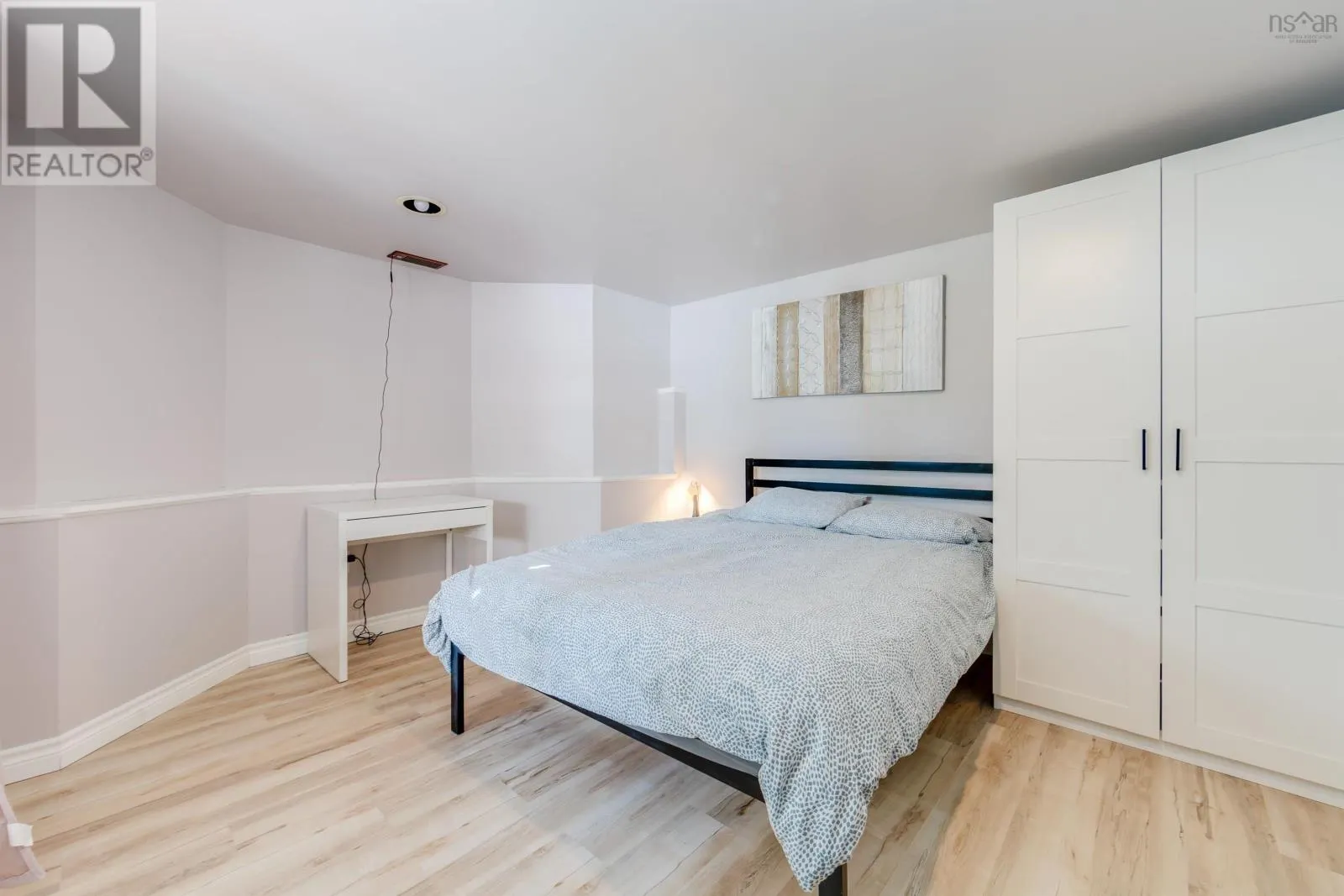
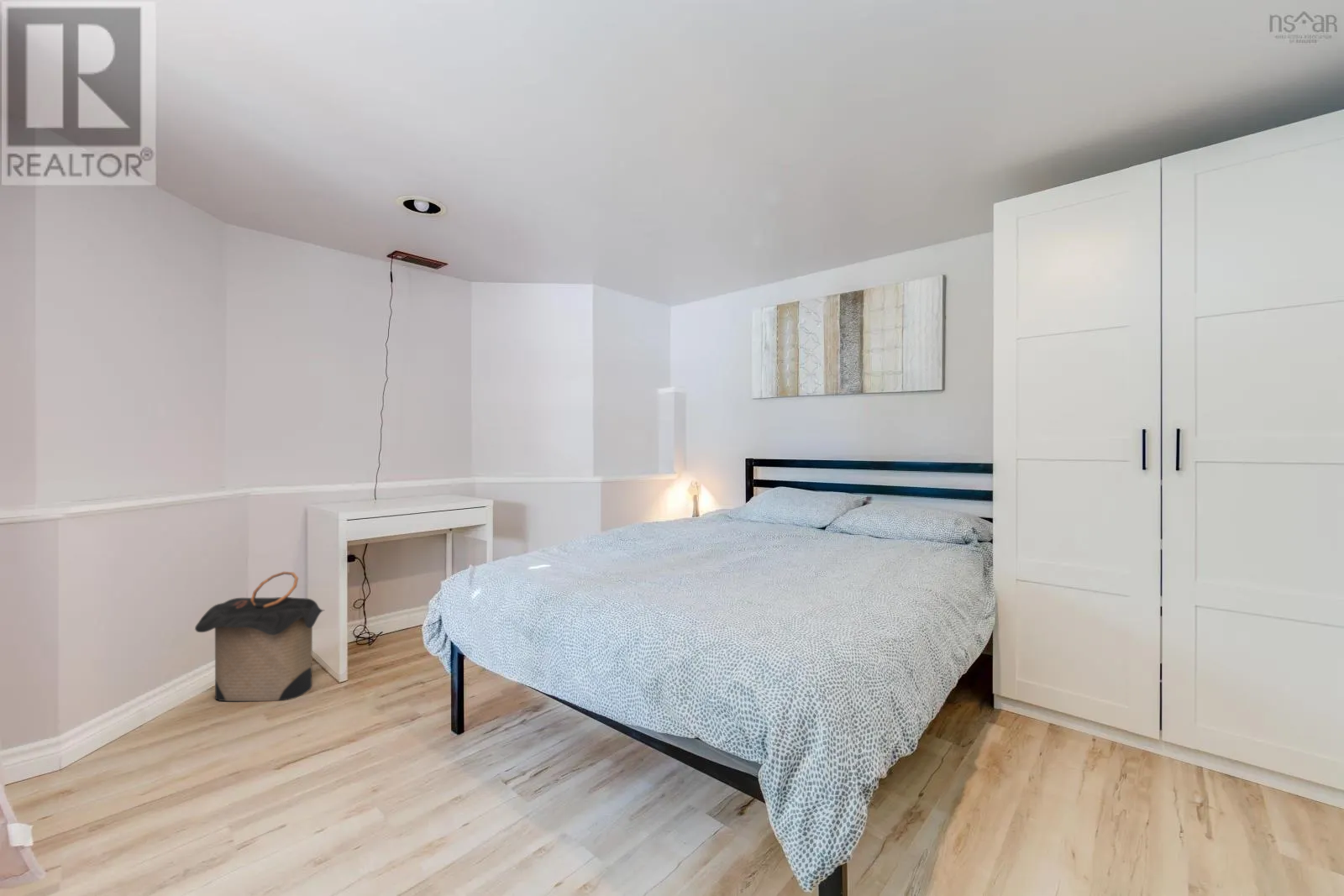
+ laundry hamper [194,571,324,702]
